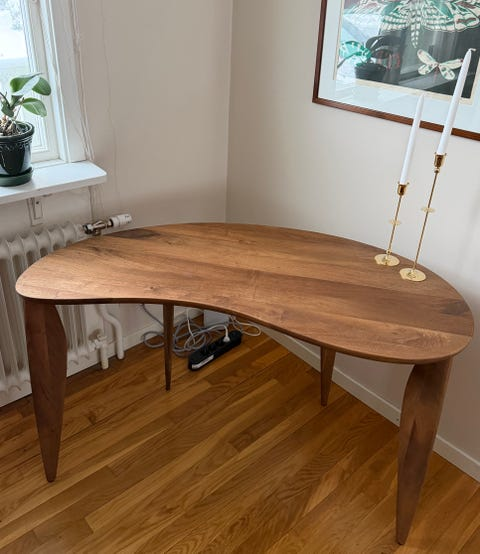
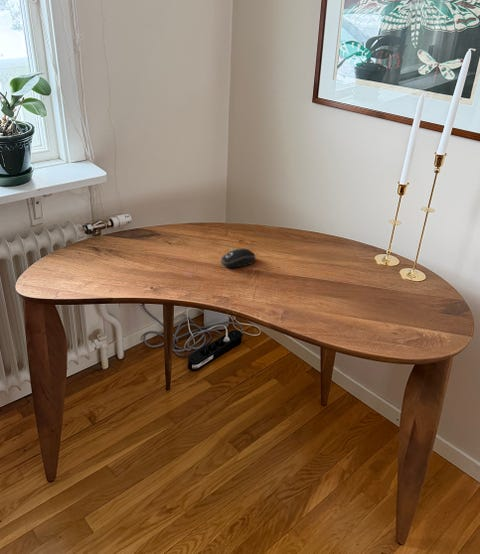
+ computer mouse [220,248,256,268]
